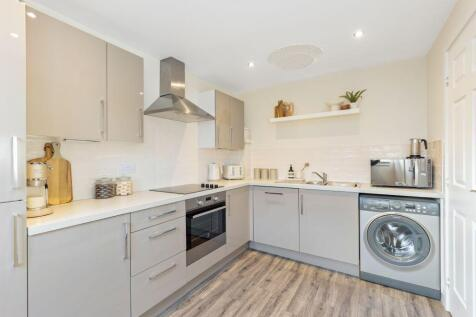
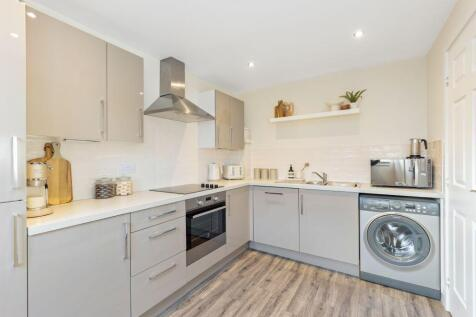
- ceiling light [266,43,325,71]
